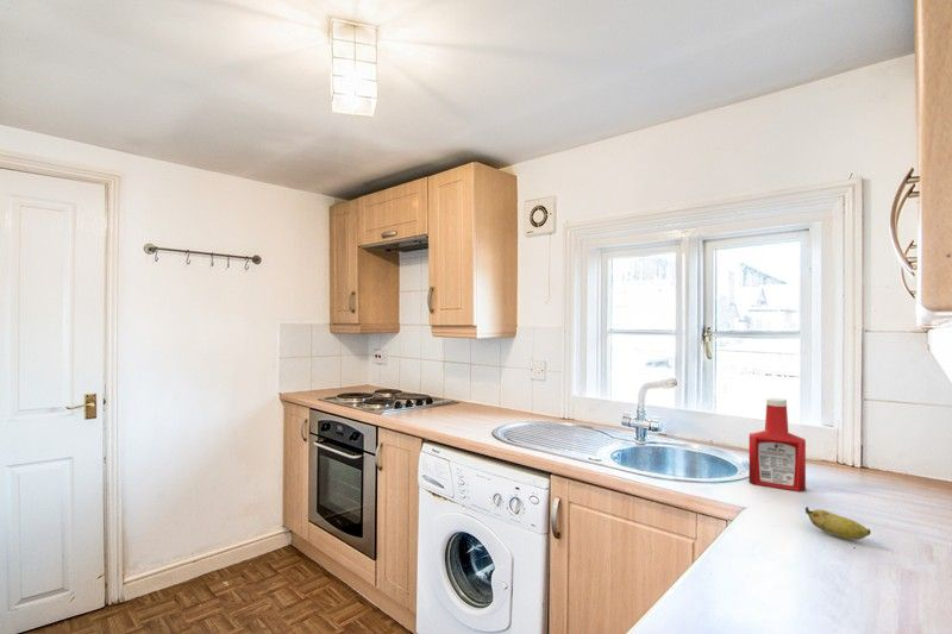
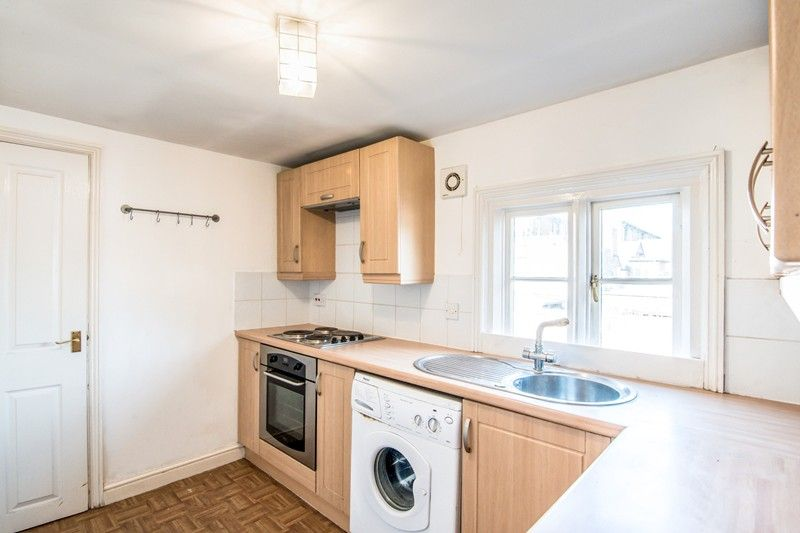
- soap bottle [749,397,807,492]
- banana [804,506,871,541]
